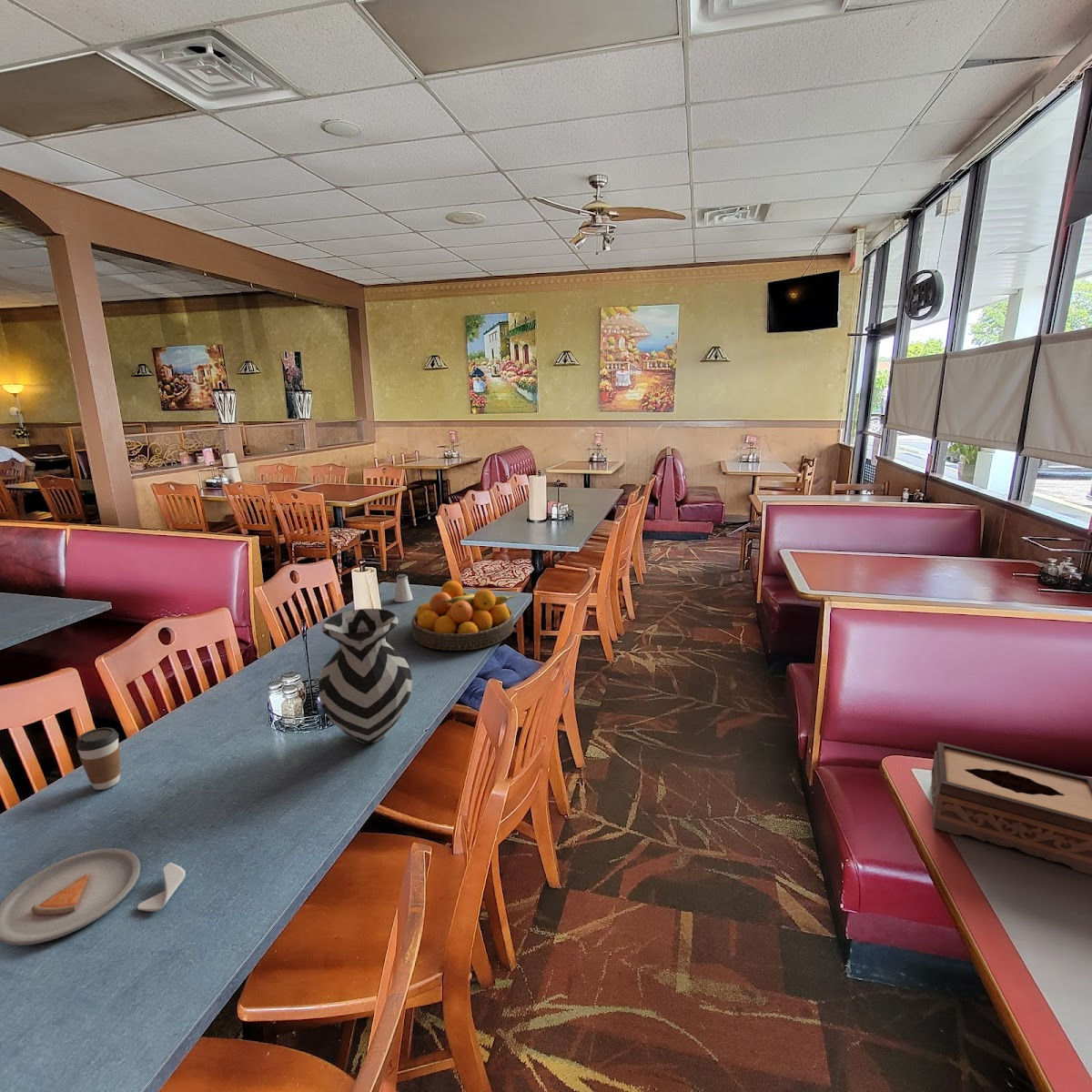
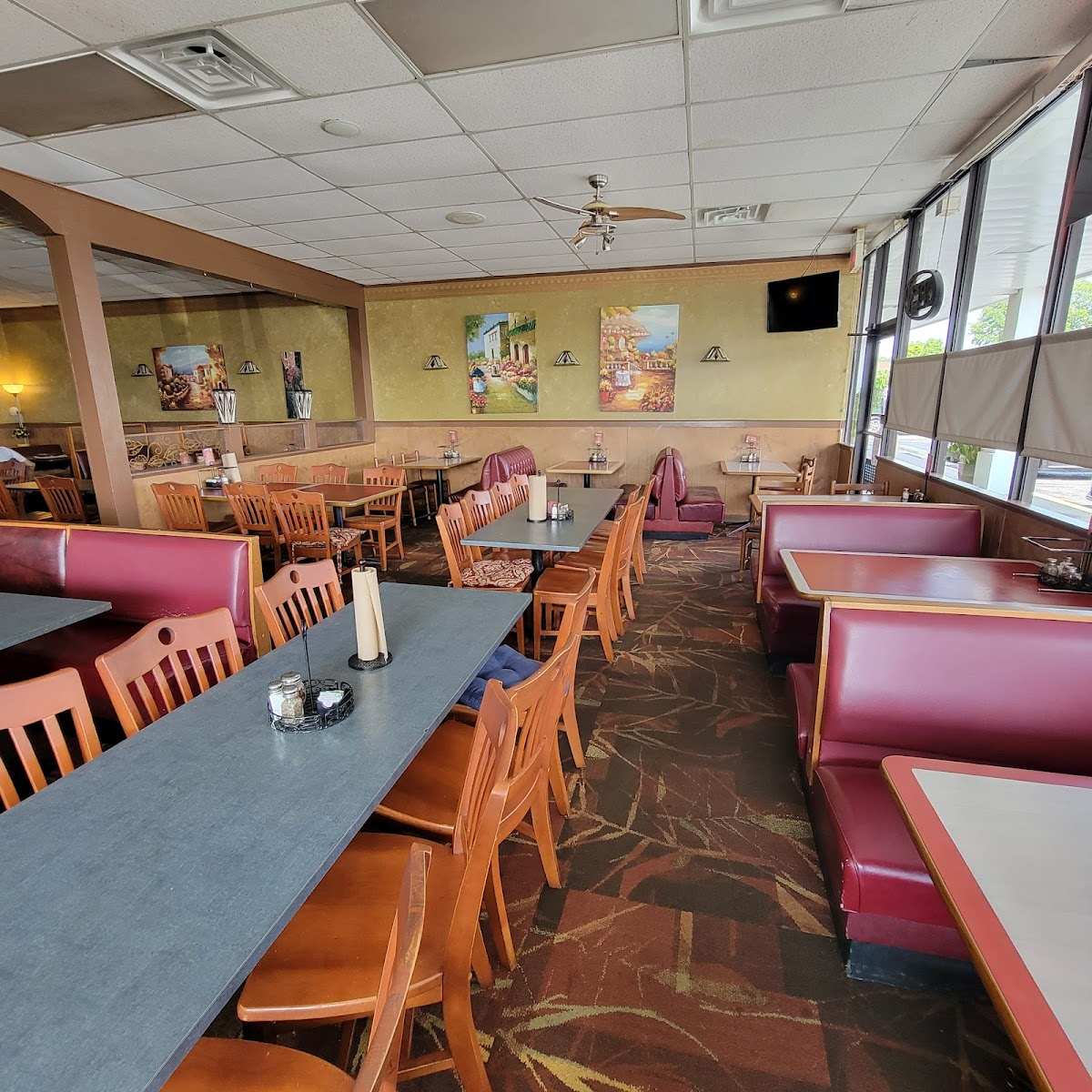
- saltshaker [393,573,413,603]
- tissue box [930,741,1092,875]
- fruit bowl [410,580,515,652]
- coffee cup [76,727,121,791]
- vase [318,608,413,744]
- dinner plate [0,847,187,946]
